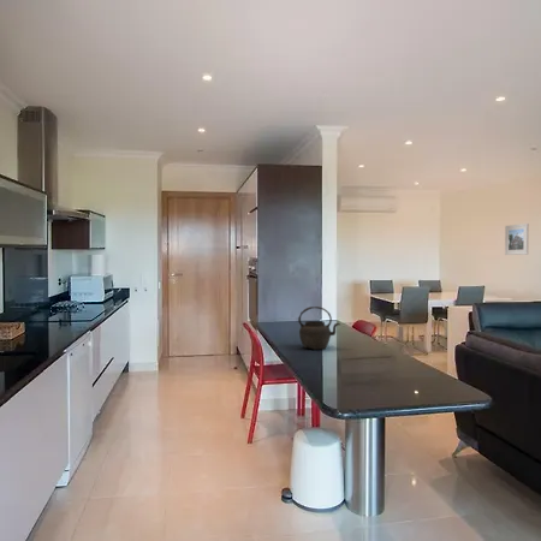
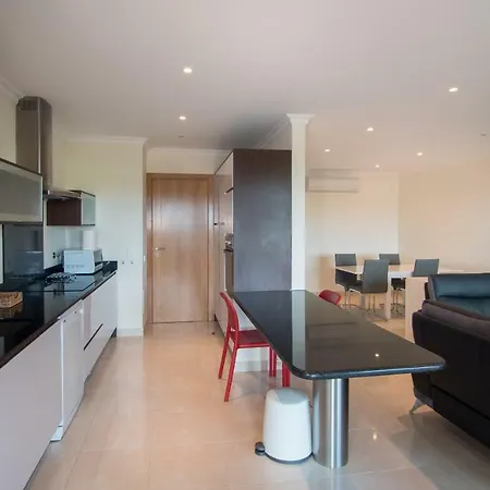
- kettle [297,305,341,351]
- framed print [504,222,530,256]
